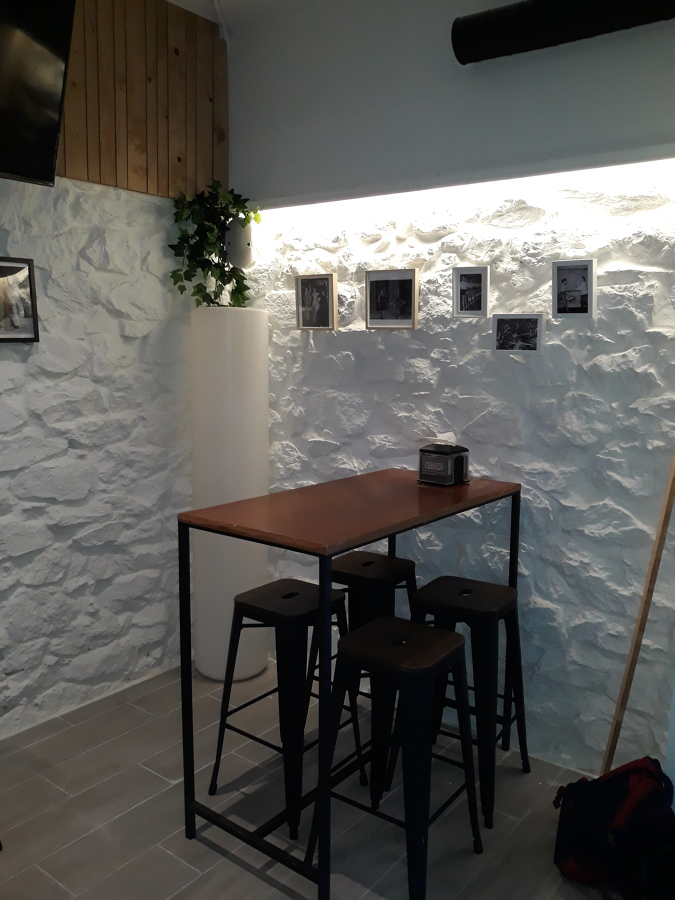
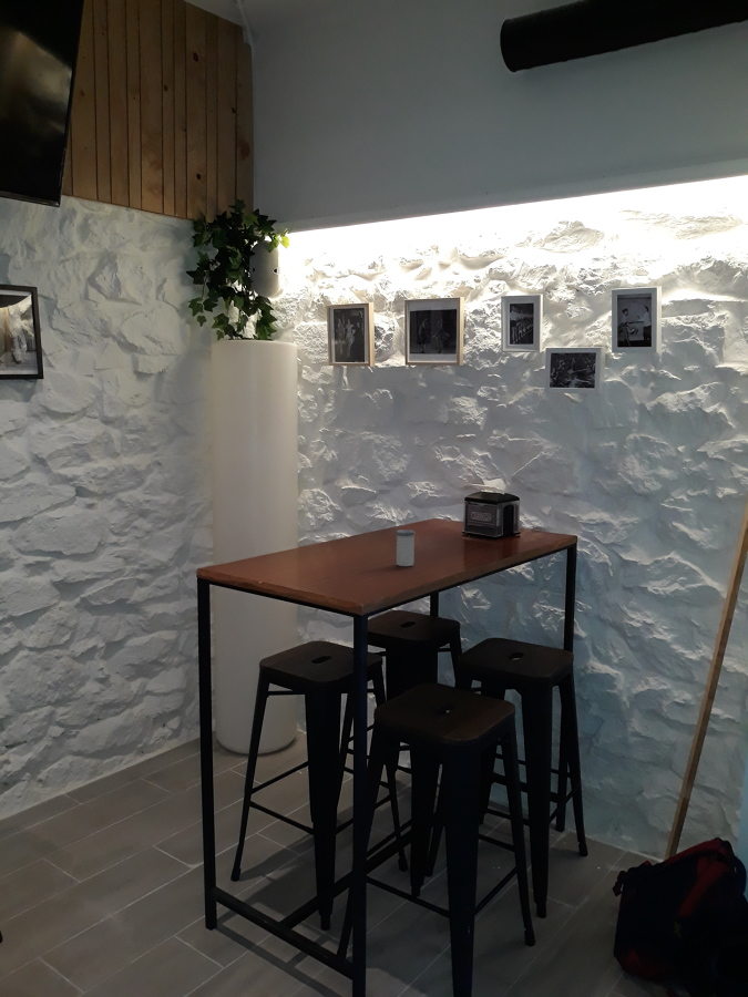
+ salt shaker [395,528,416,567]
